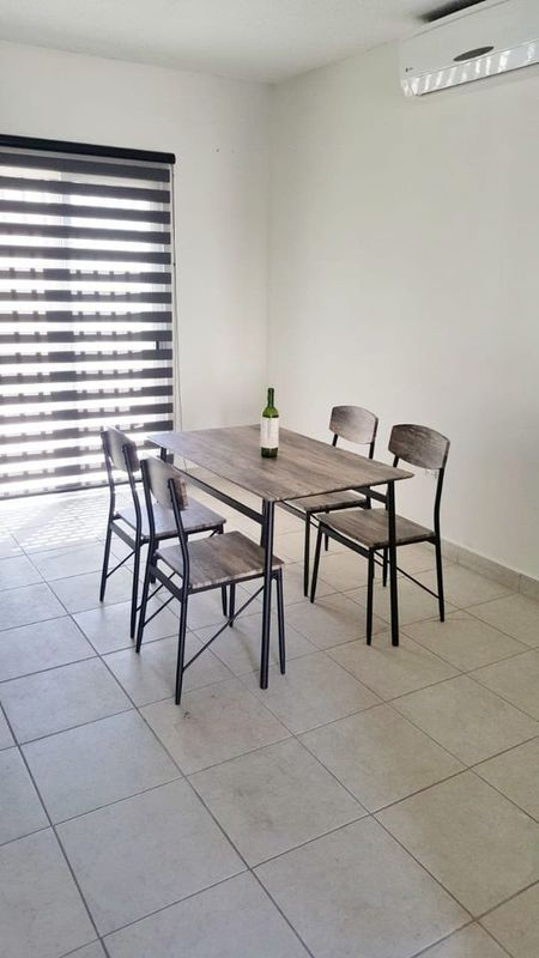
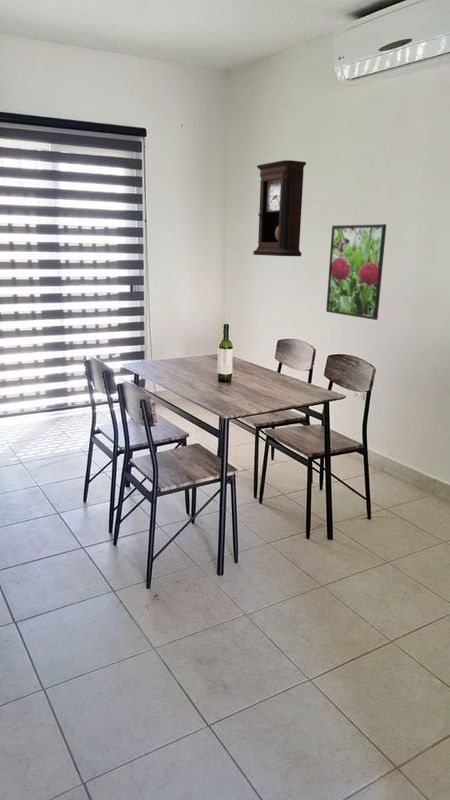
+ pendulum clock [252,159,307,257]
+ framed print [325,223,387,321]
